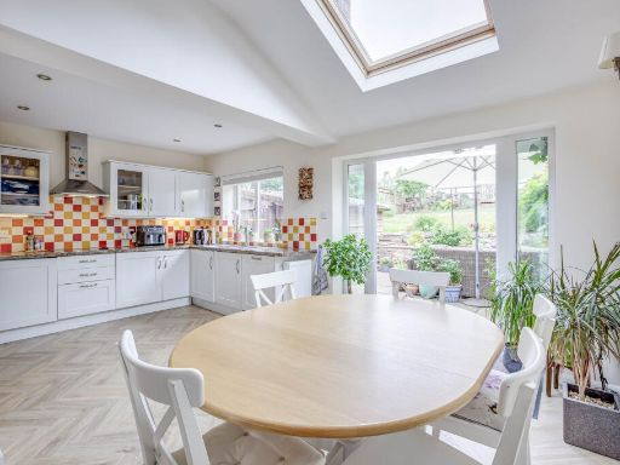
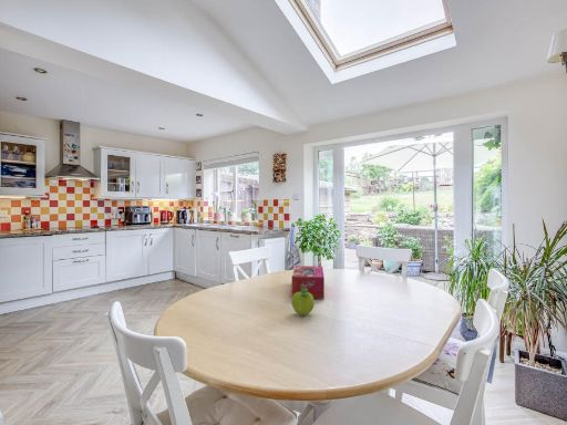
+ tissue box [291,265,326,300]
+ fruit [290,289,316,317]
